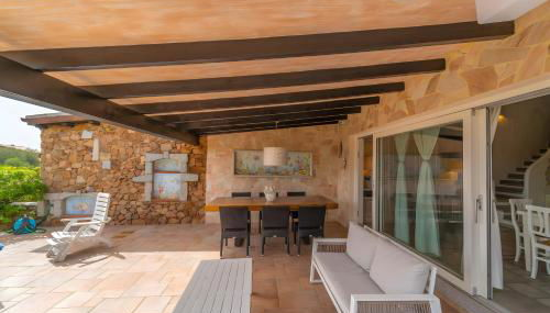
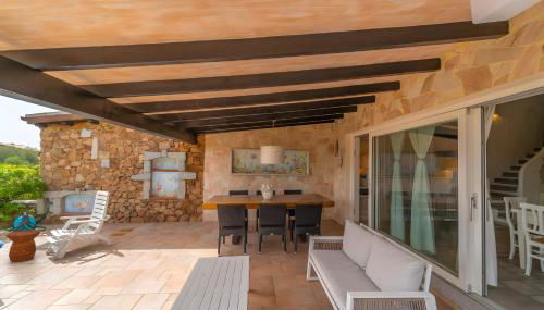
+ side table [5,228,41,263]
